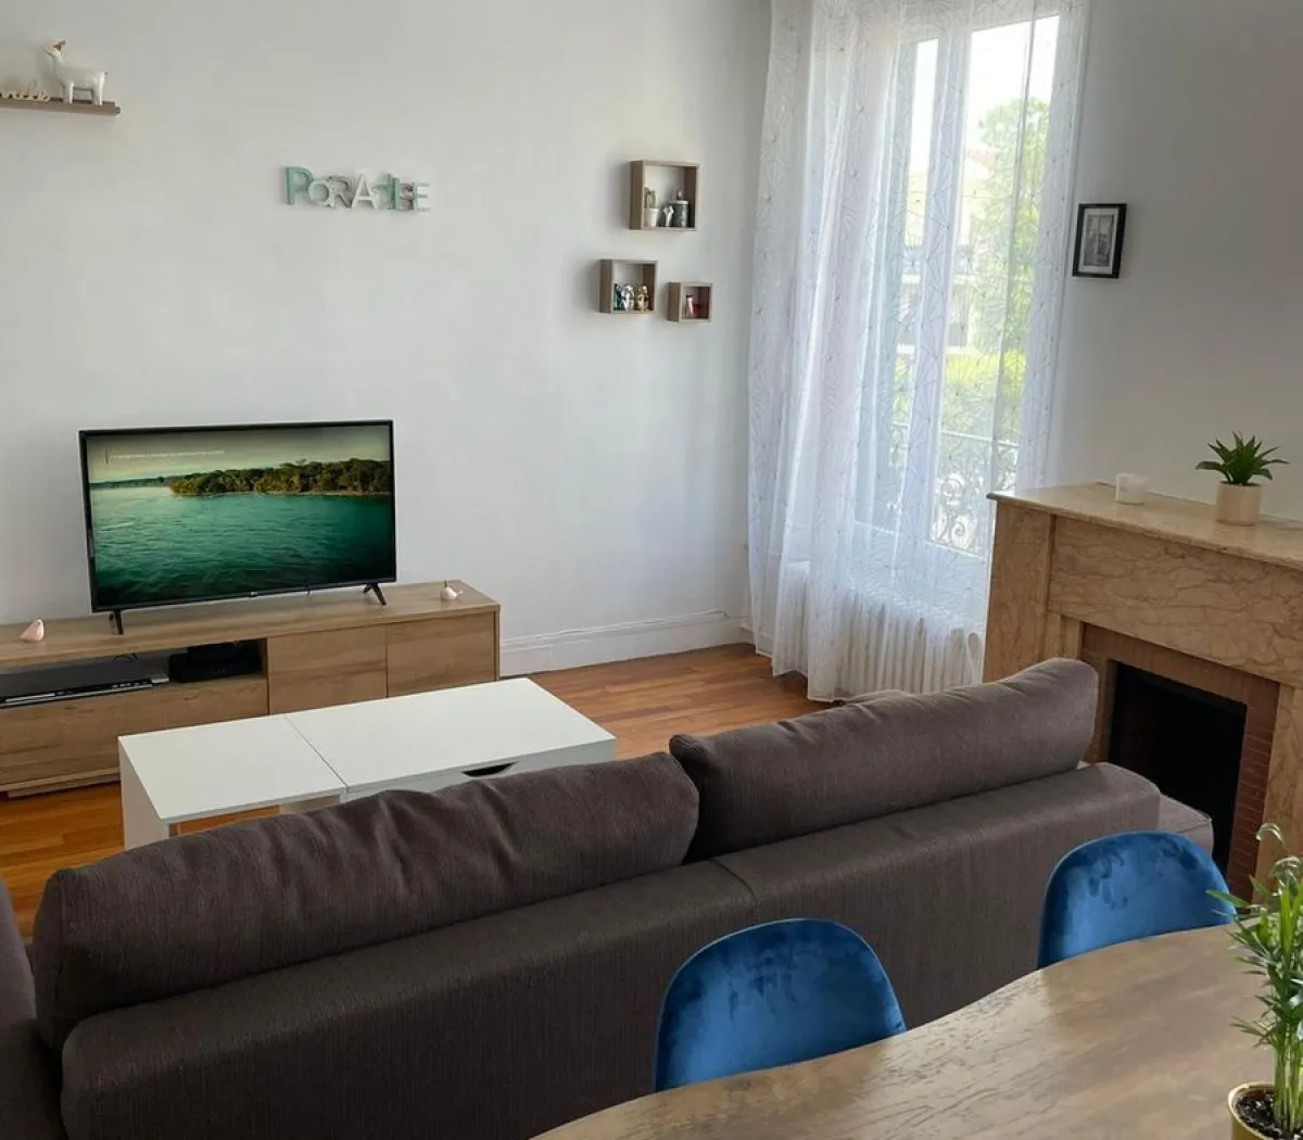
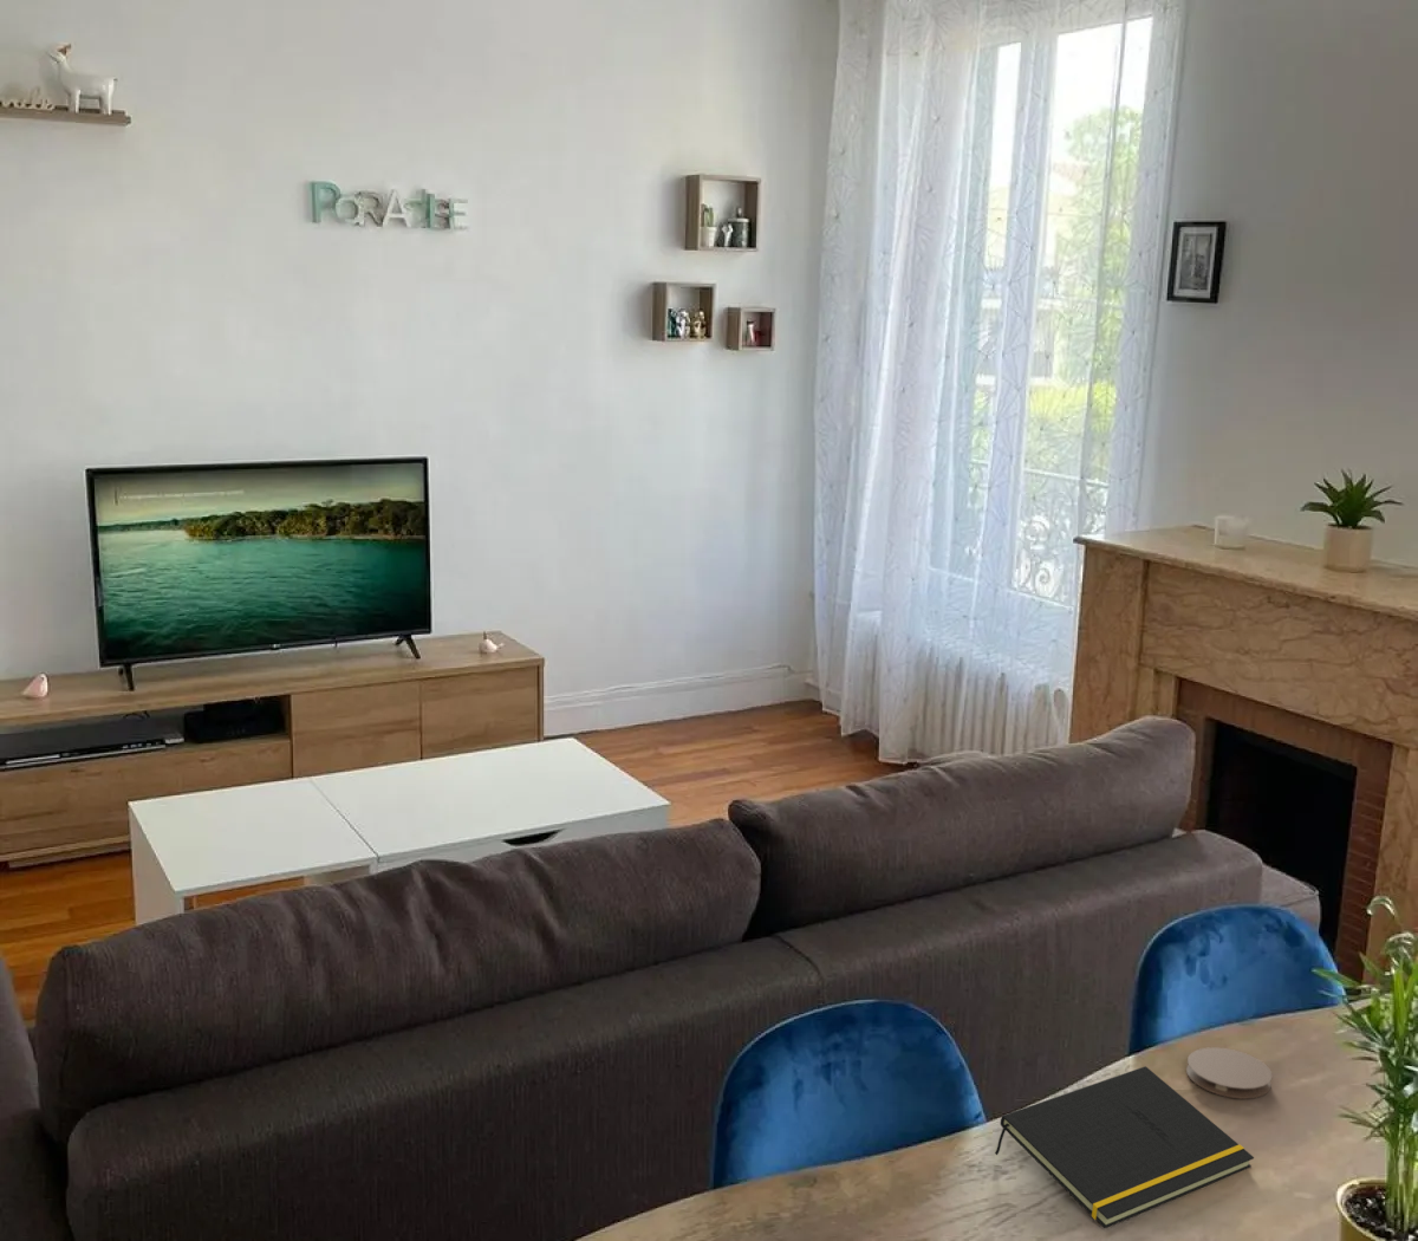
+ notepad [994,1065,1255,1229]
+ coaster [1185,1046,1273,1100]
